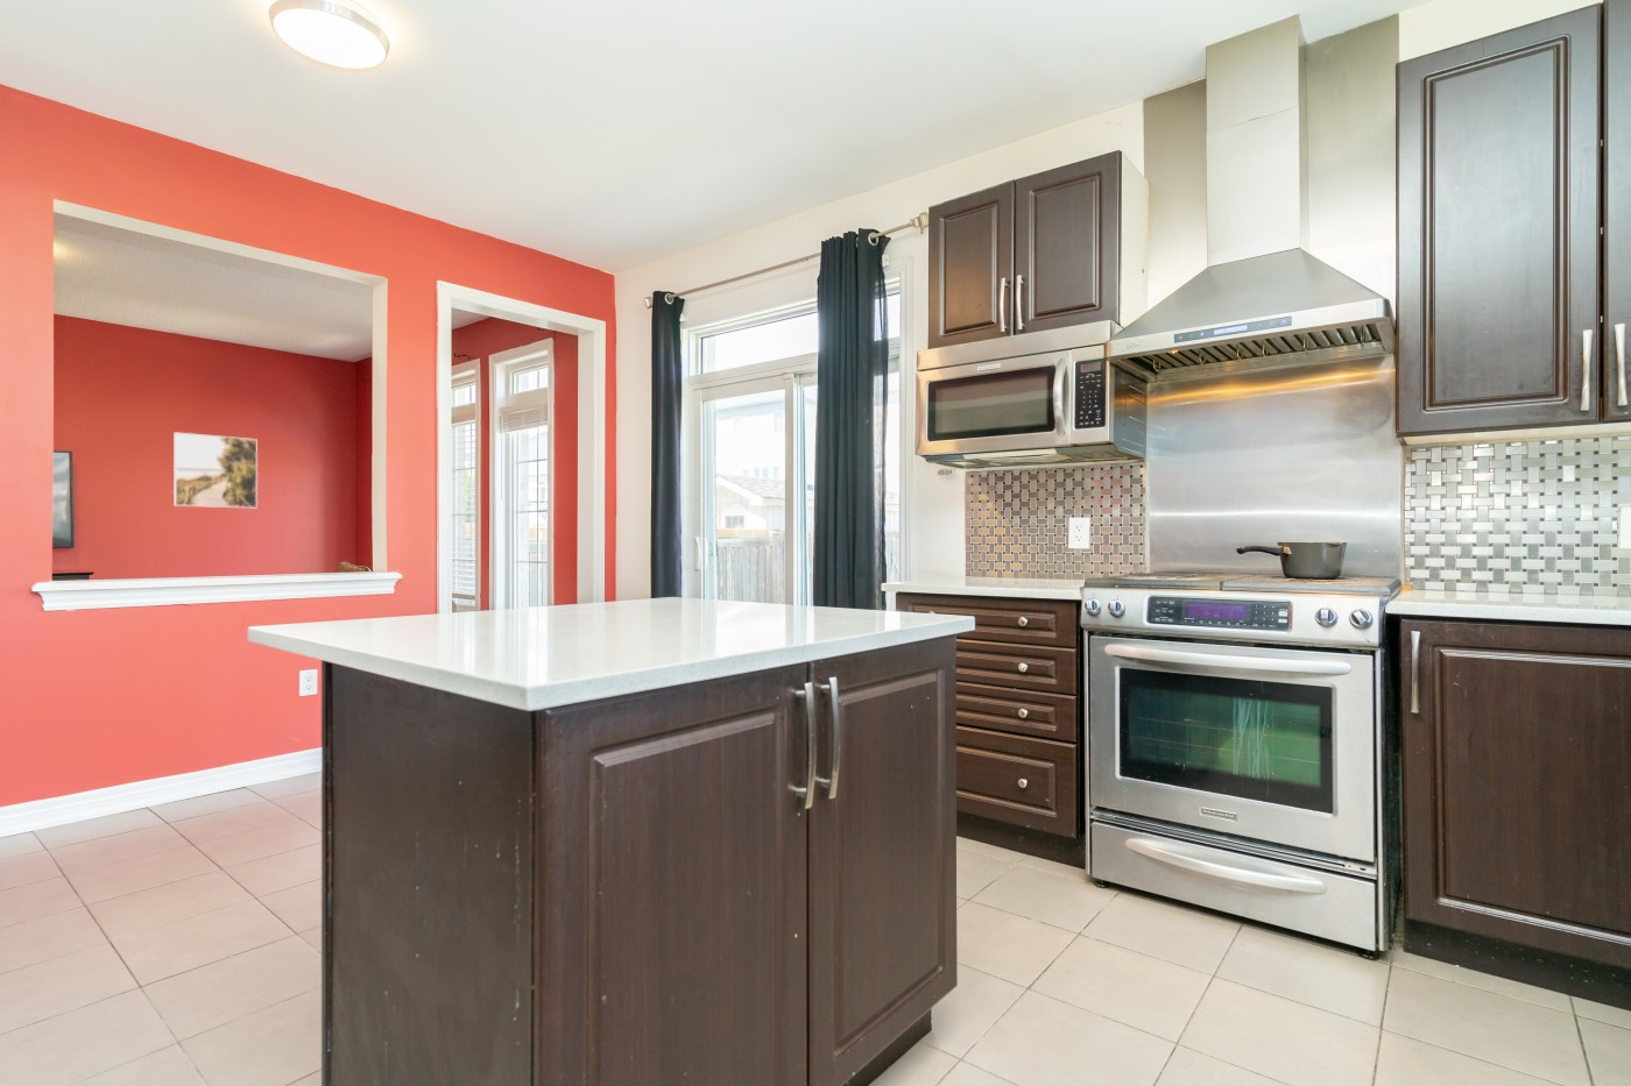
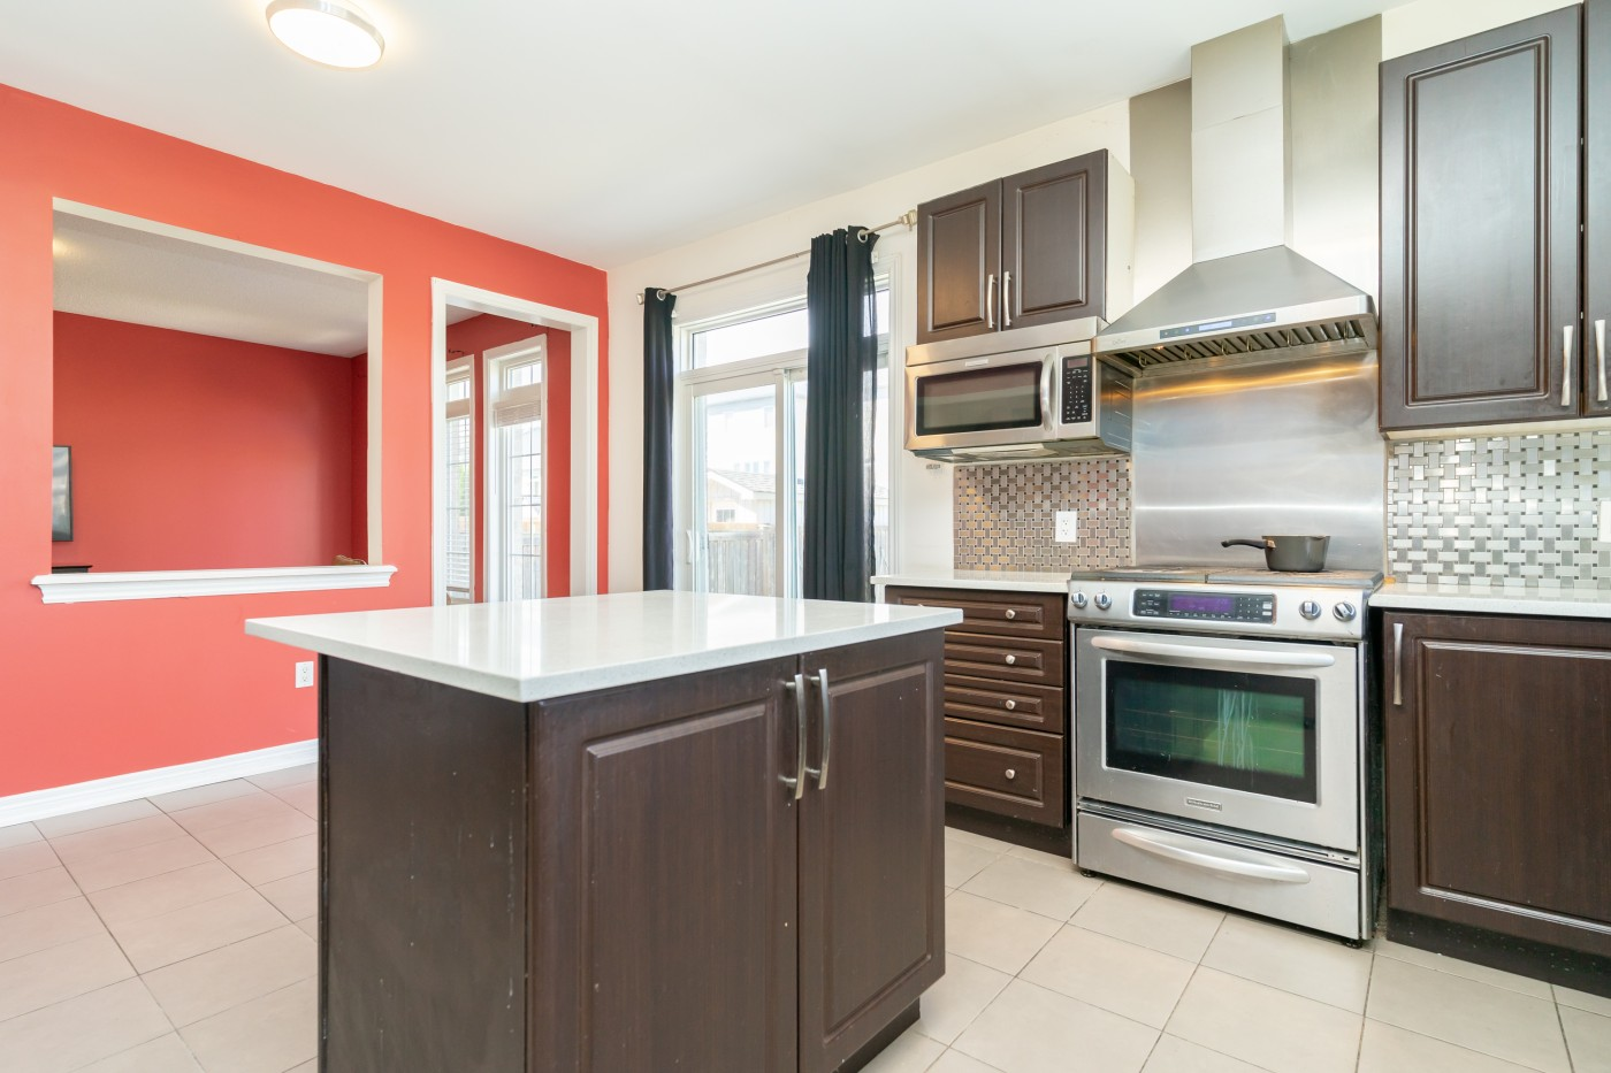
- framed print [172,430,258,509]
